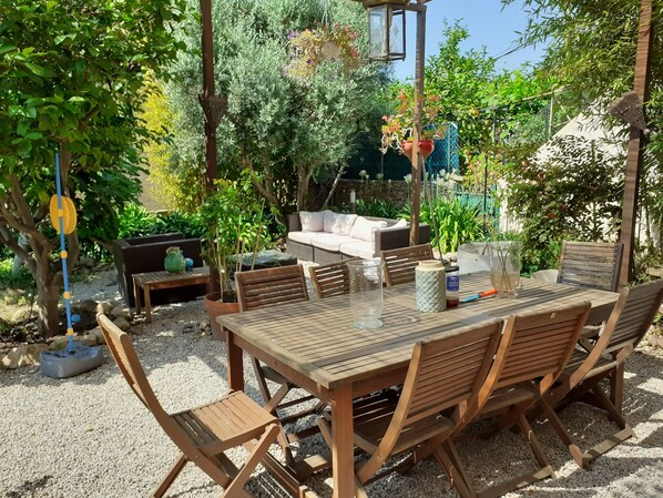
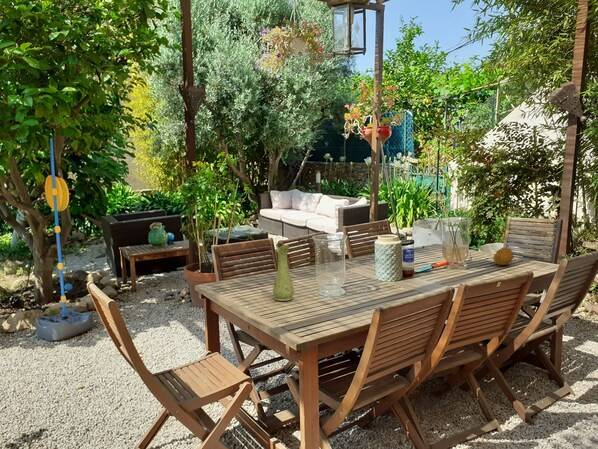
+ fruit [492,247,515,266]
+ pitcher [272,240,295,302]
